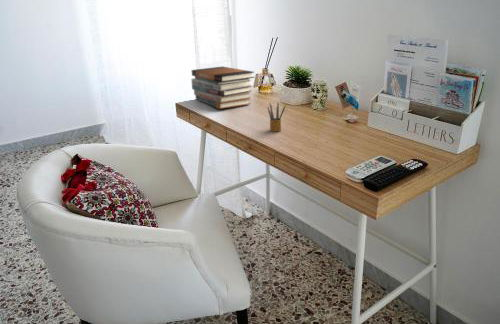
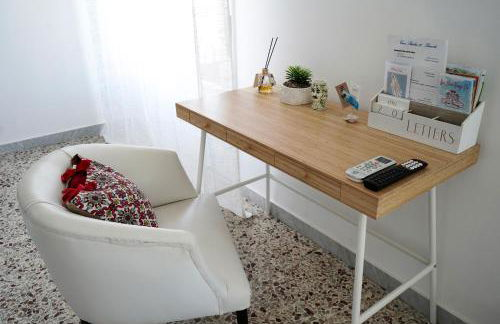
- book stack [190,65,255,110]
- pencil box [266,101,286,132]
